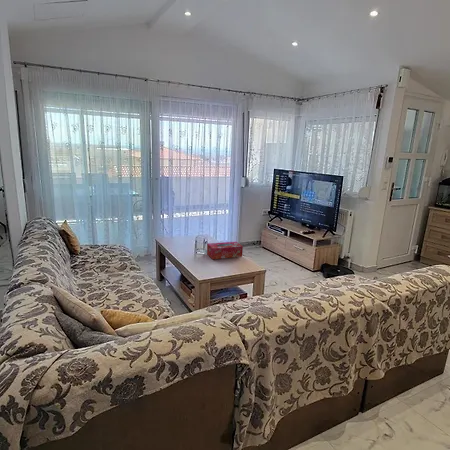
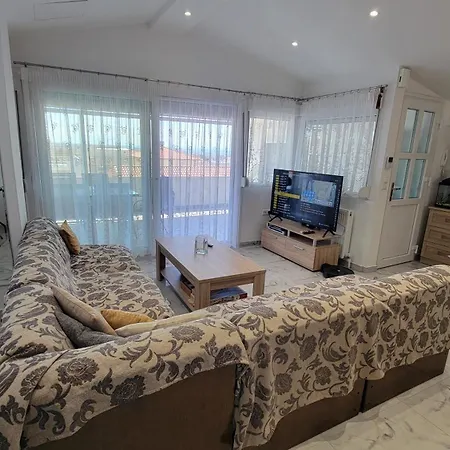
- tissue box [206,241,244,260]
